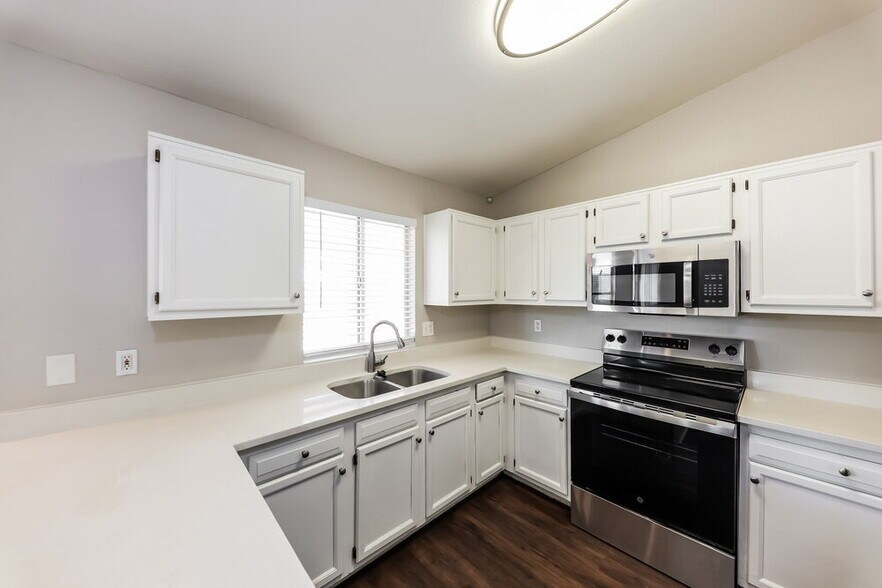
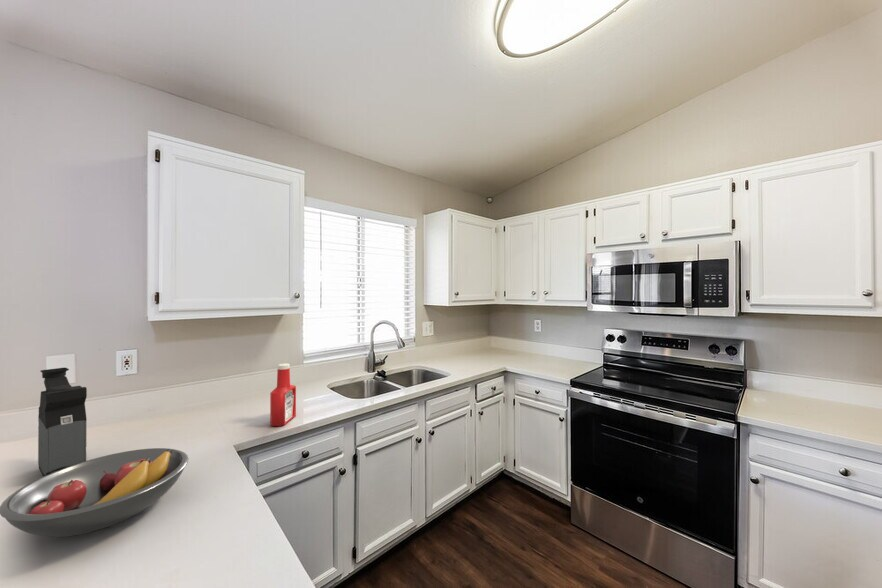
+ coffee maker [37,367,88,477]
+ soap bottle [269,363,297,427]
+ fruit bowl [0,447,189,537]
